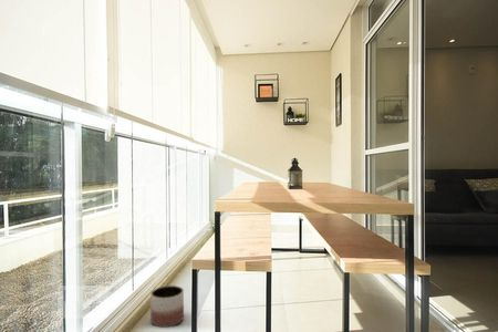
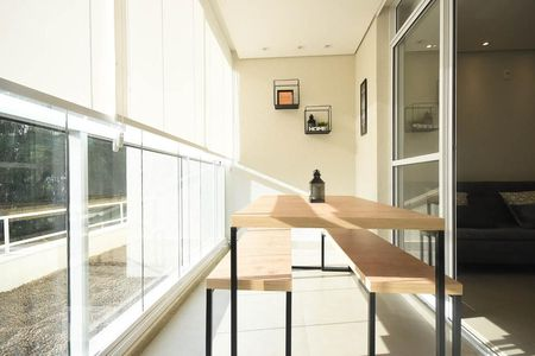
- planter [149,284,185,329]
